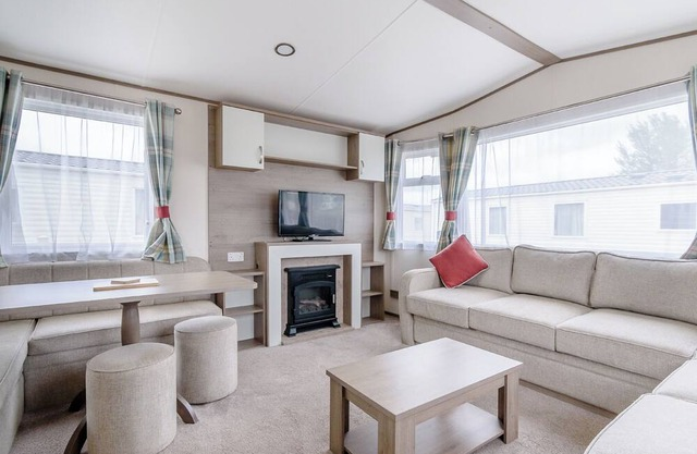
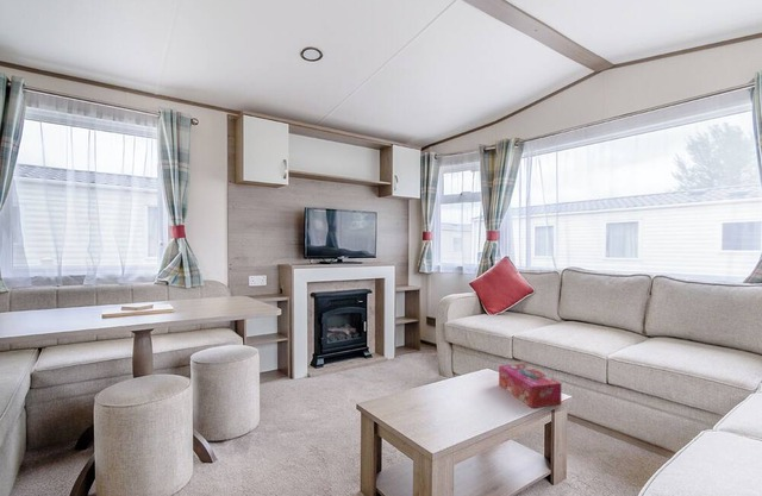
+ tissue box [498,363,562,409]
